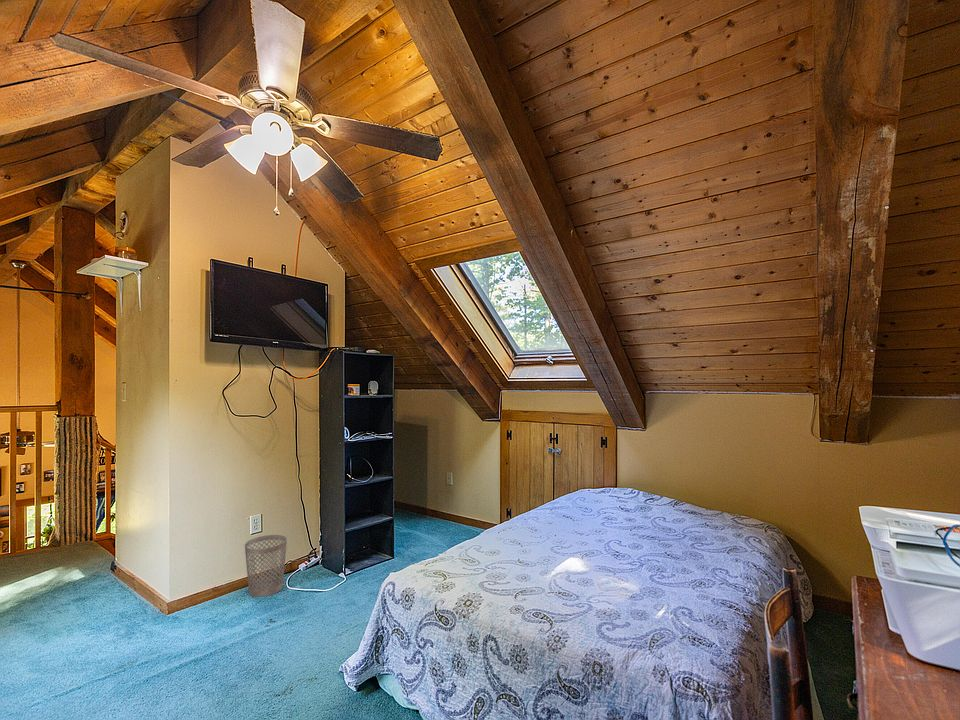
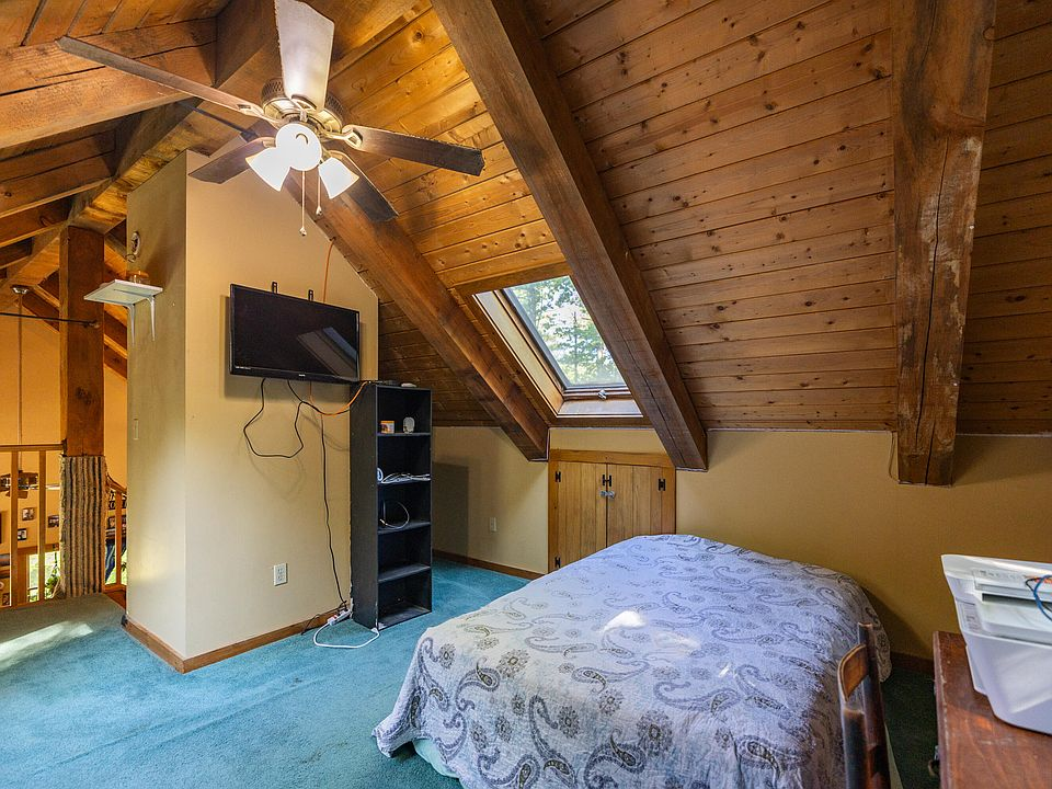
- wastebasket [244,534,288,598]
